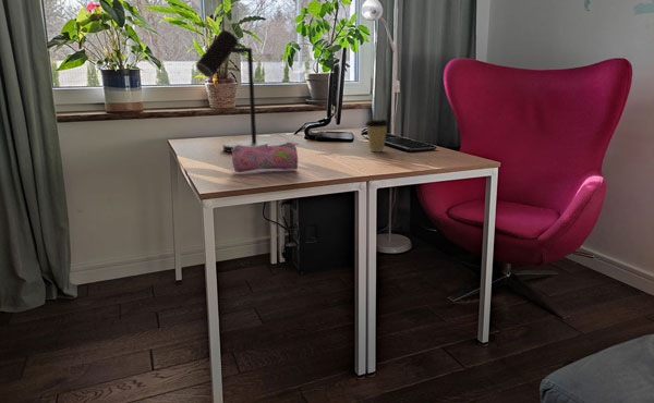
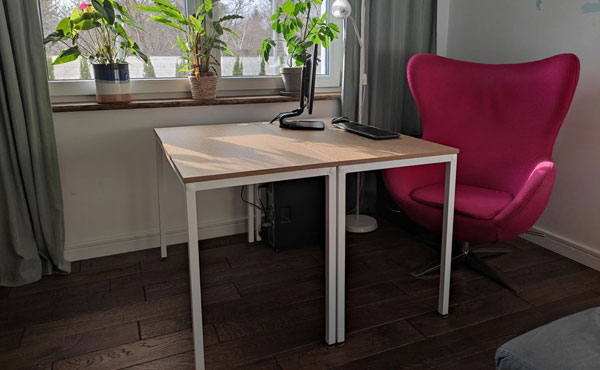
- coffee cup [364,119,389,152]
- desk lamp [195,29,268,154]
- pencil case [231,142,300,173]
